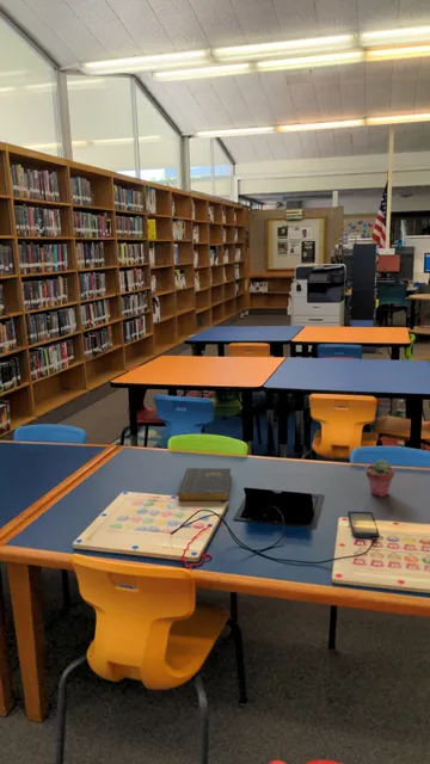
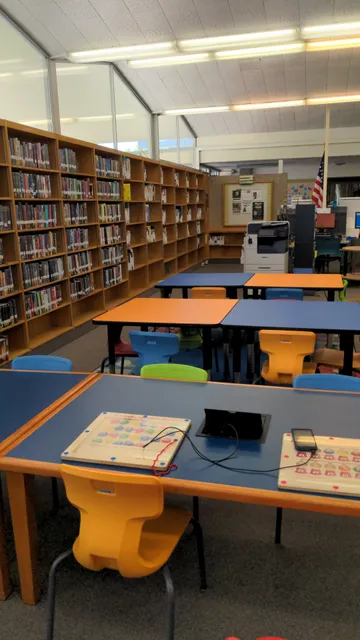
- book [177,467,232,503]
- potted succulent [364,458,395,498]
